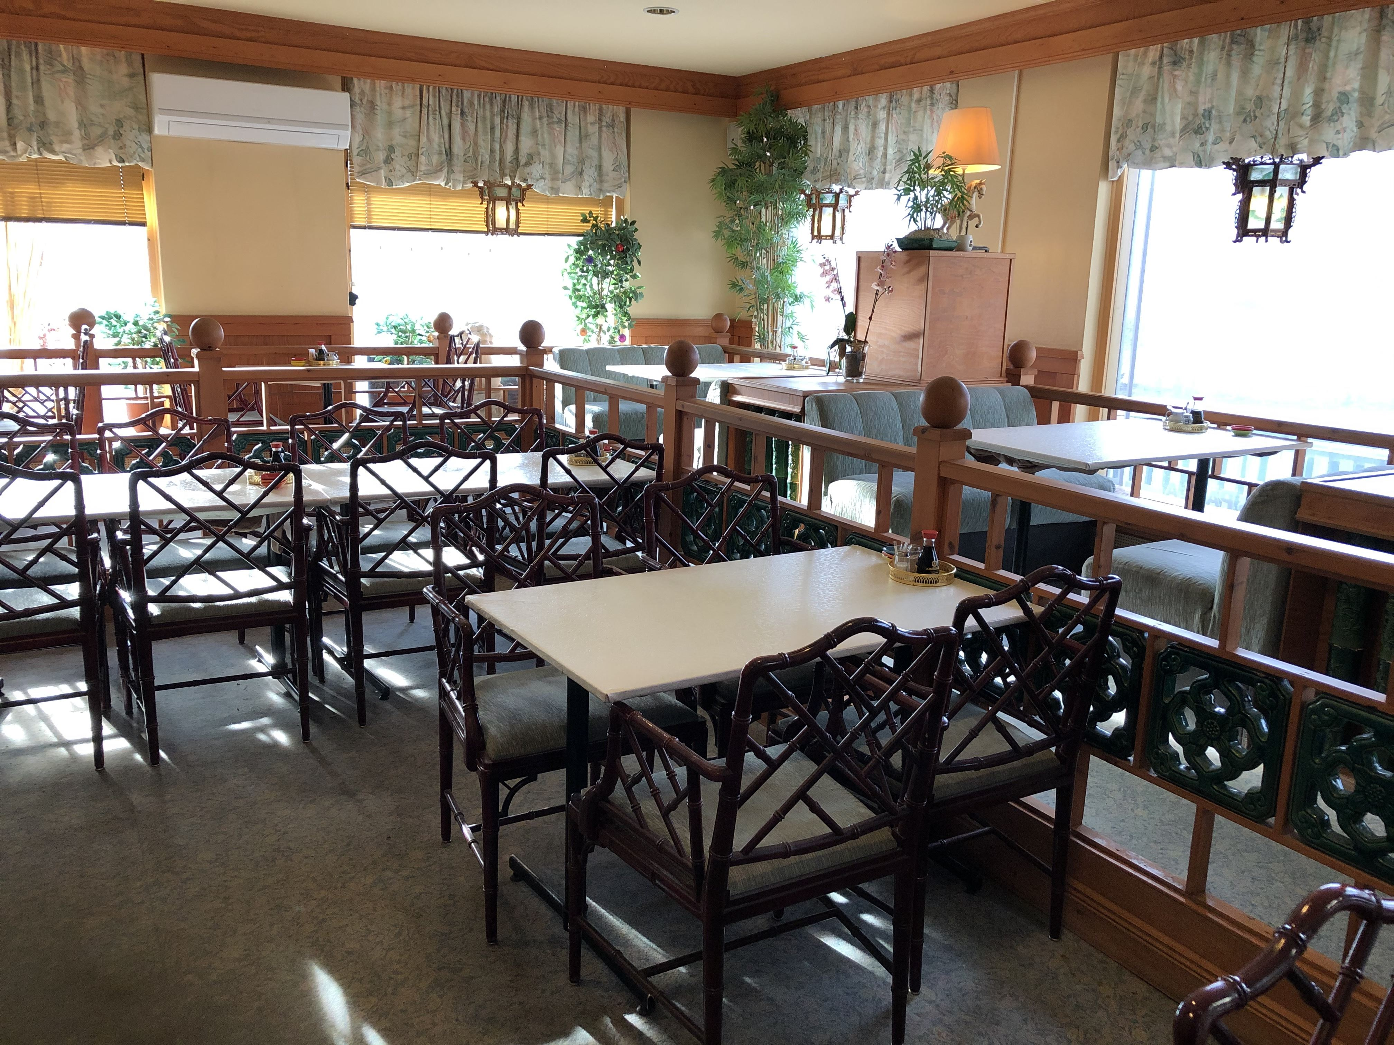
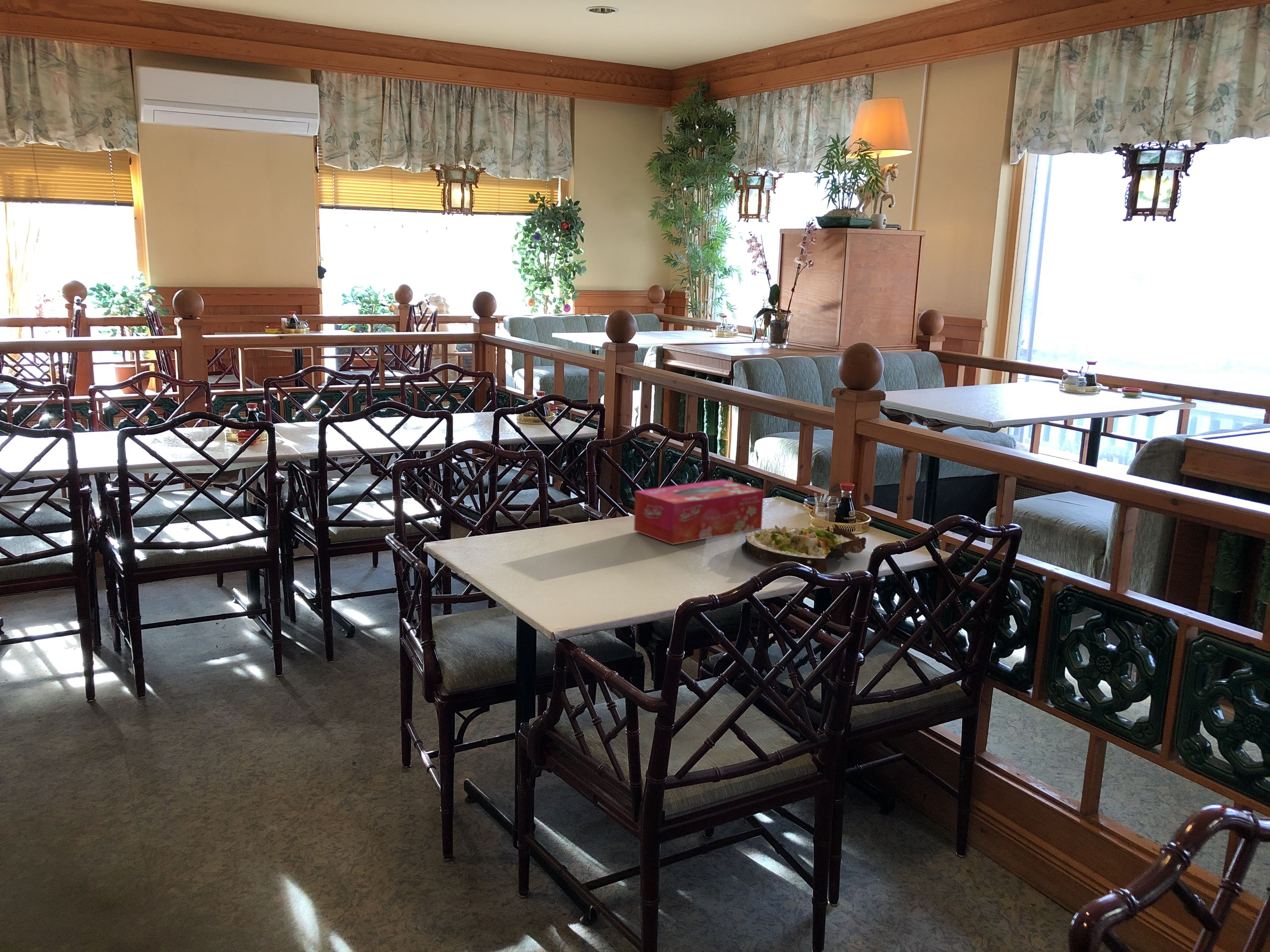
+ tissue box [634,479,764,545]
+ salad plate [741,524,867,573]
